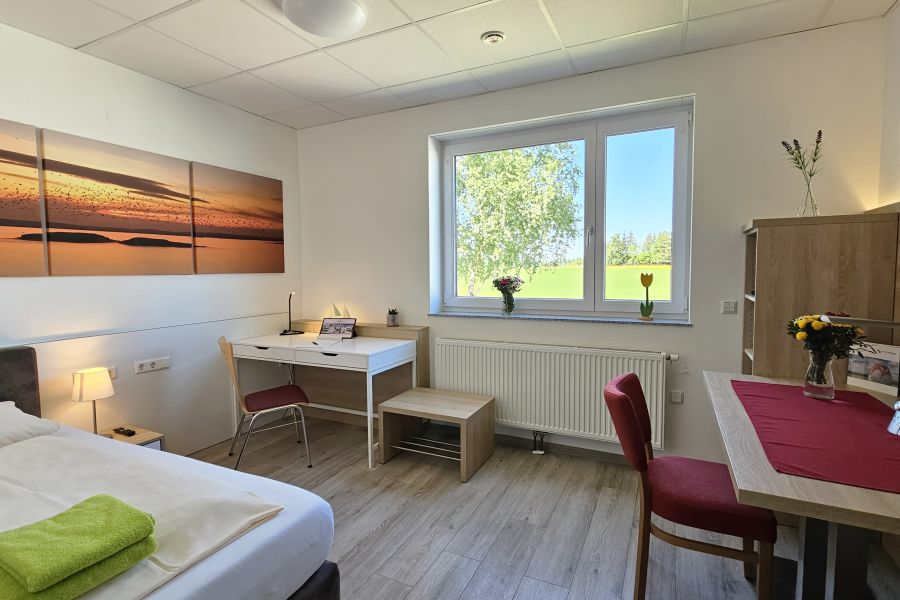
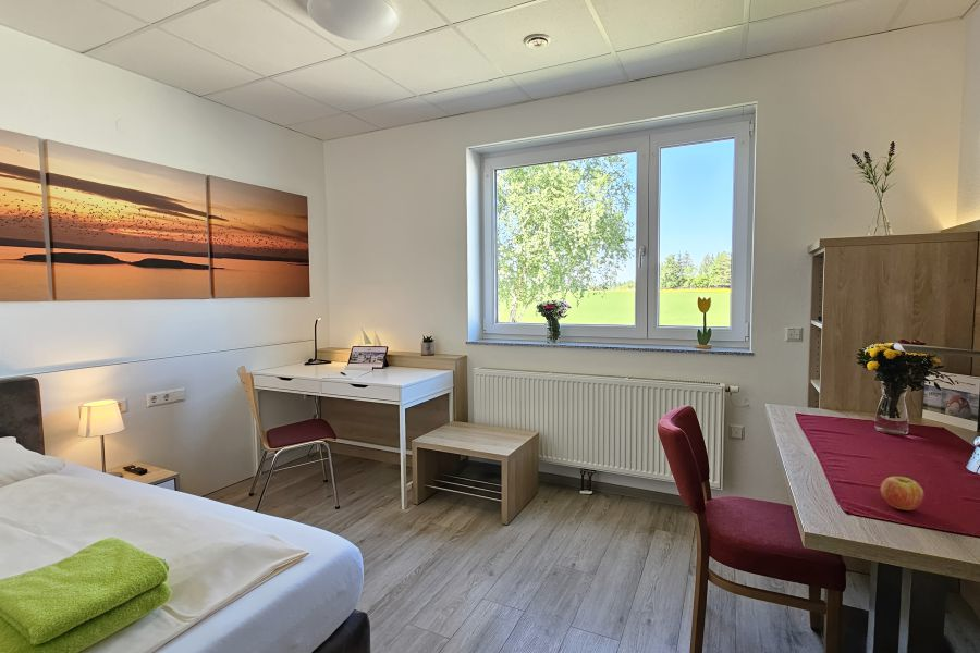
+ fruit [880,476,926,512]
